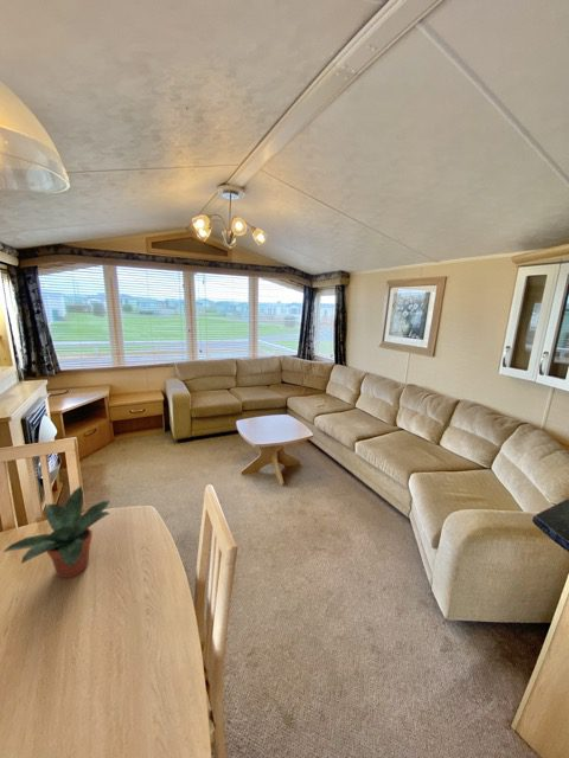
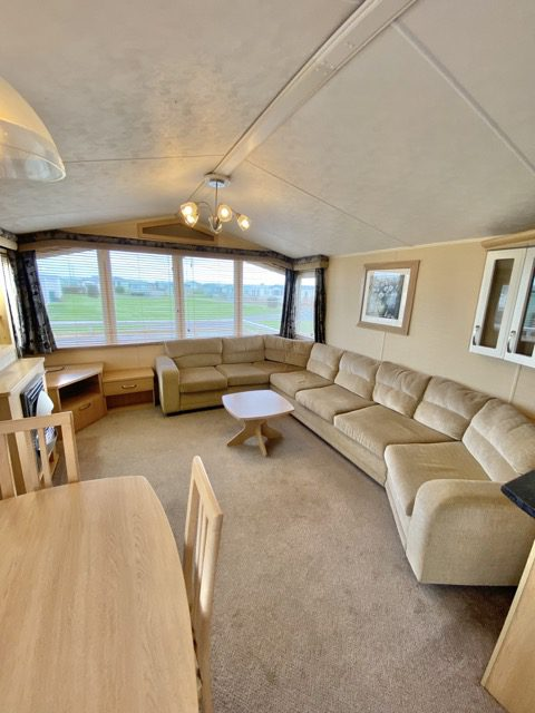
- potted plant [2,486,111,579]
